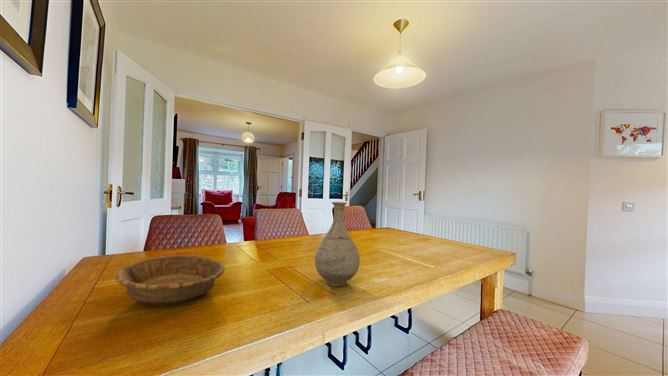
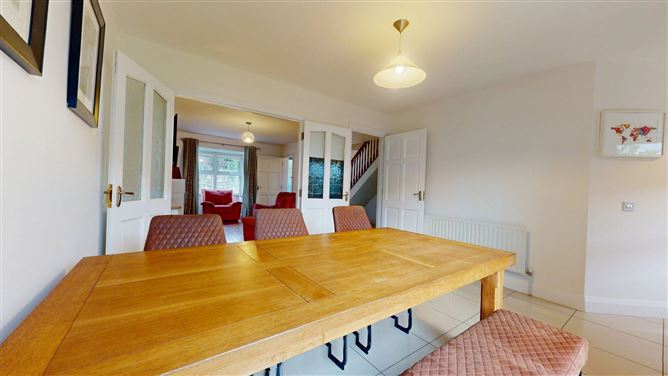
- vase [314,201,361,288]
- decorative bowl [115,254,226,306]
